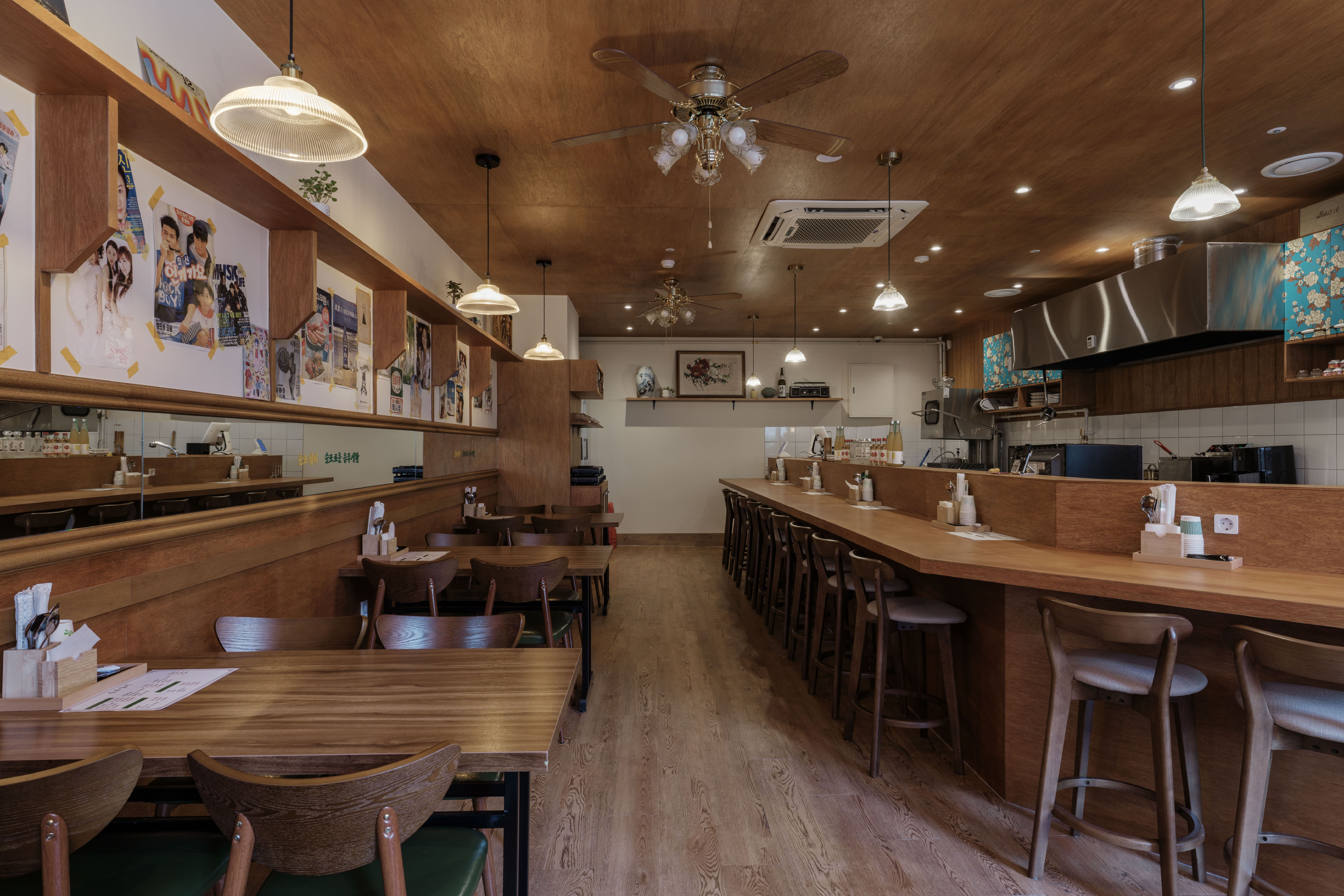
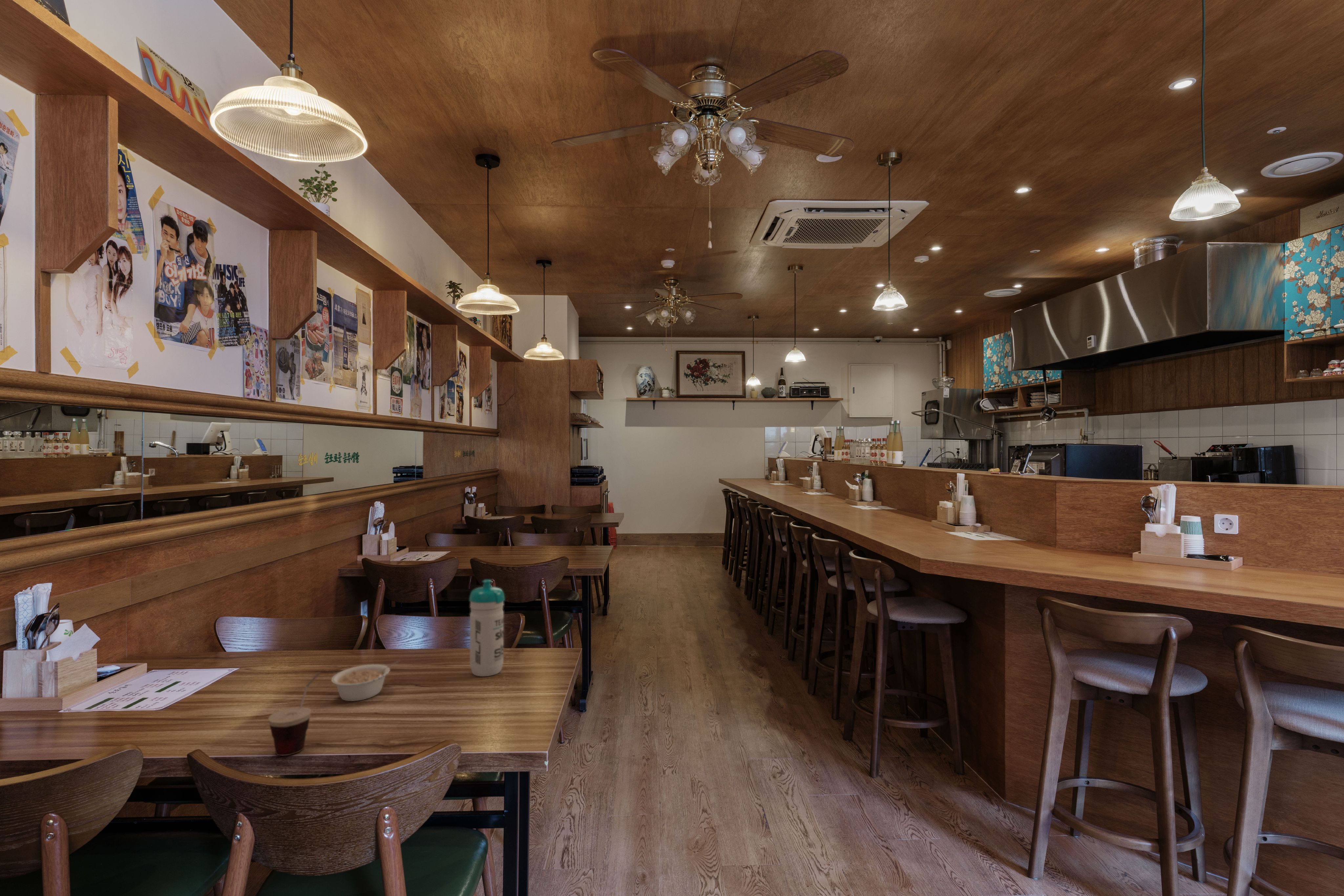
+ cup [268,671,321,756]
+ water bottle [469,579,505,677]
+ legume [331,660,401,702]
